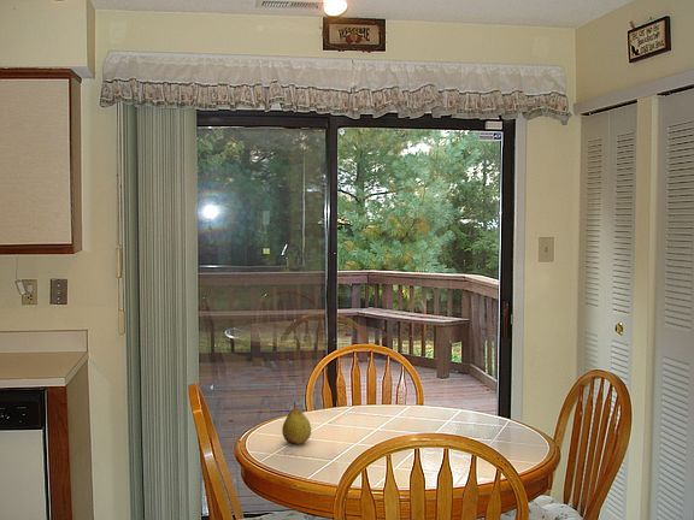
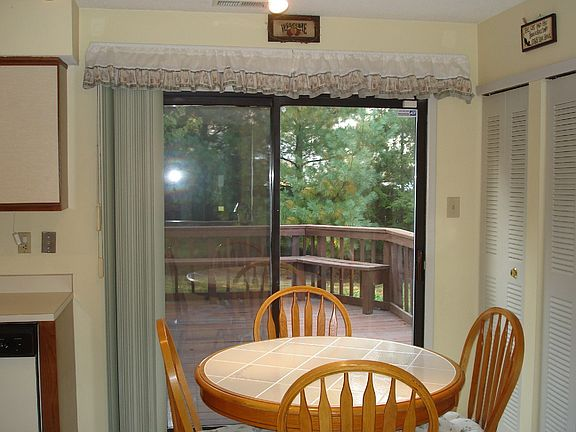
- fruit [281,401,312,445]
